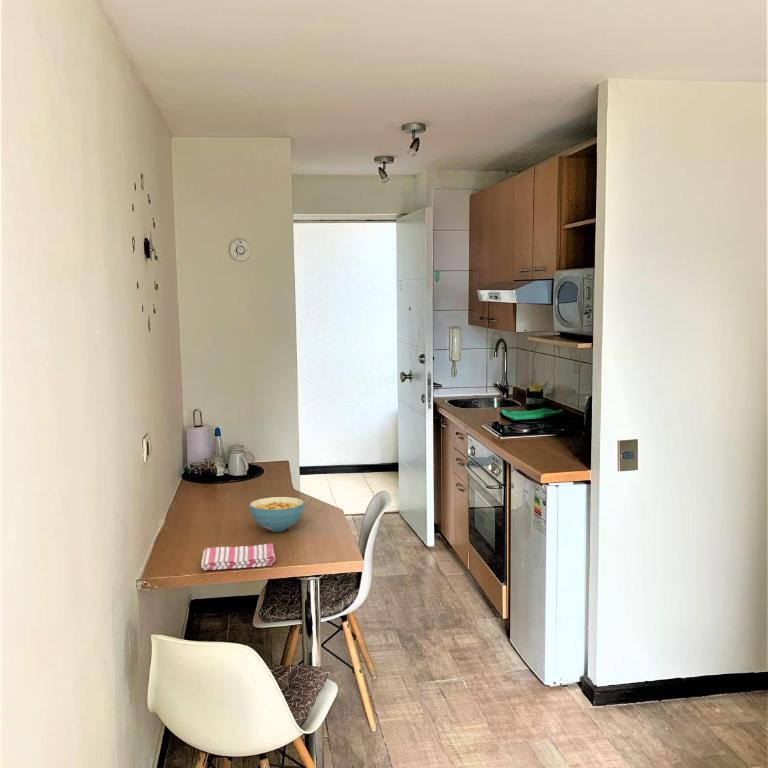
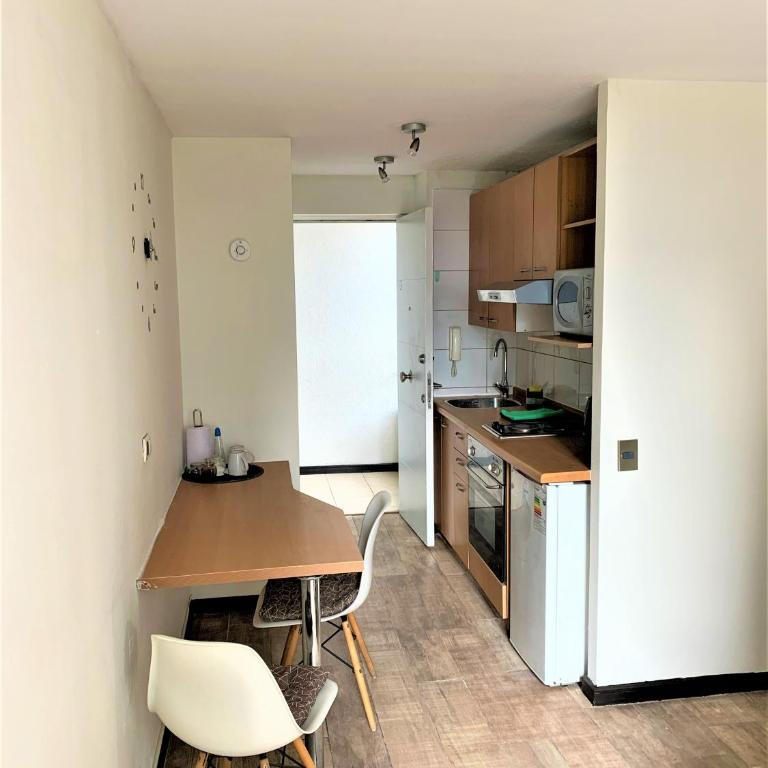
- cereal bowl [248,496,305,532]
- dish towel [200,542,276,571]
